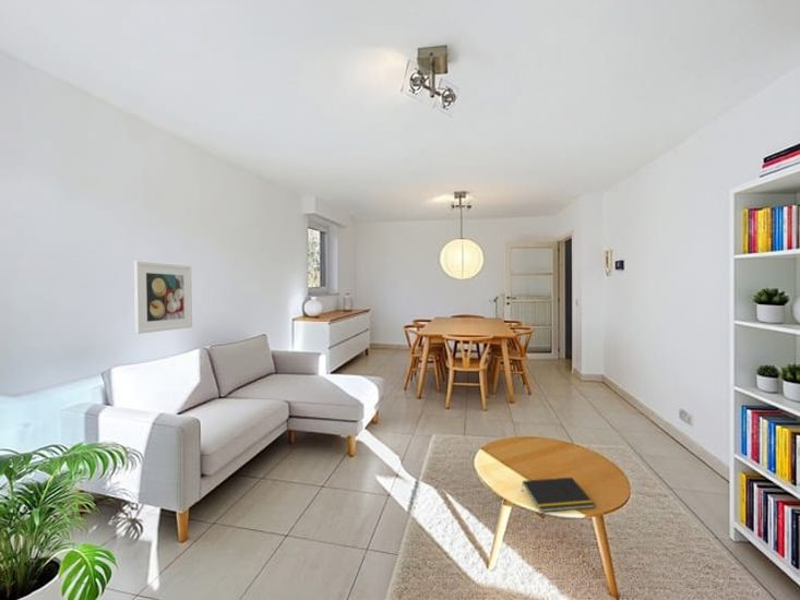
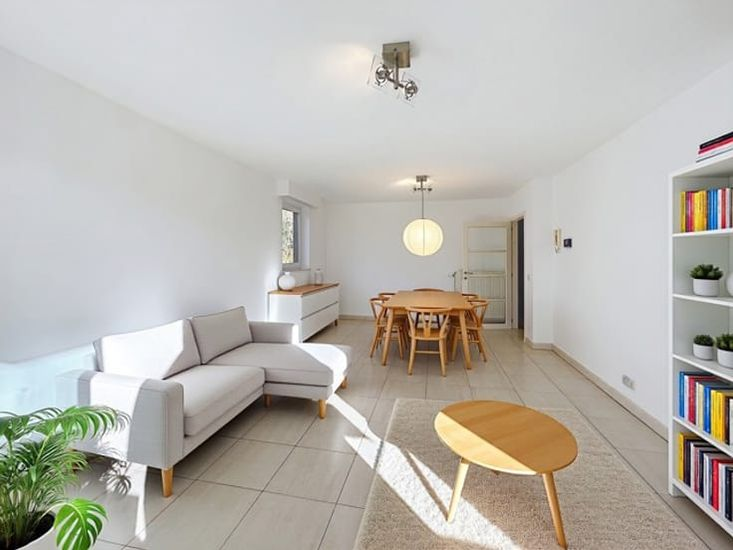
- notepad [521,477,596,513]
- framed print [133,260,193,335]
